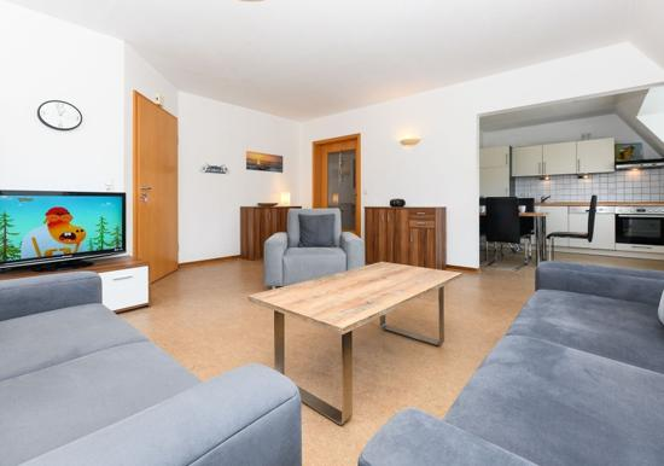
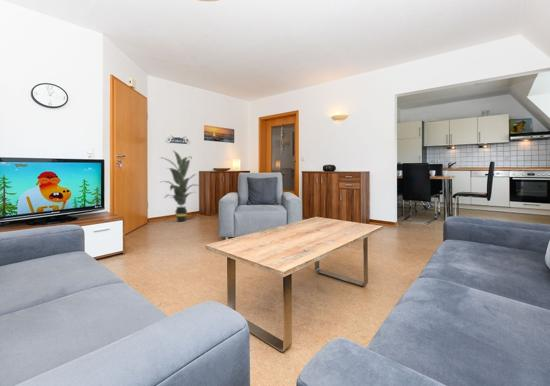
+ indoor plant [158,149,201,222]
